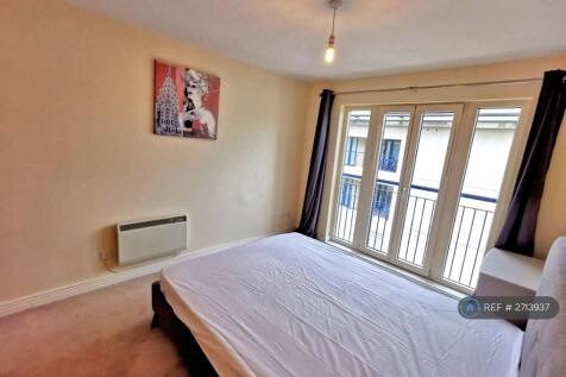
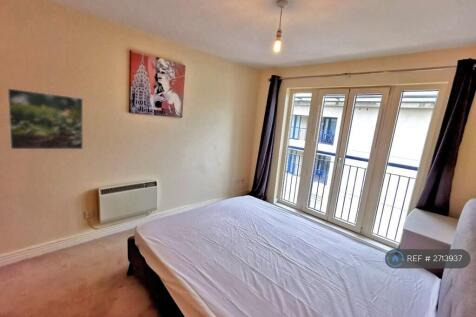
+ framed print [7,87,84,150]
